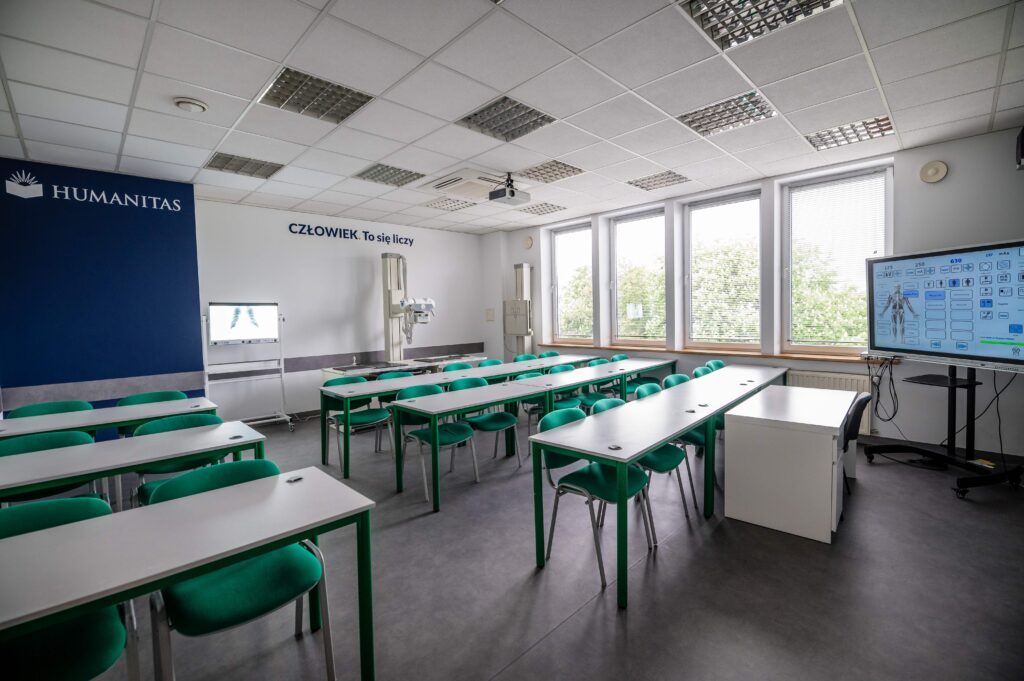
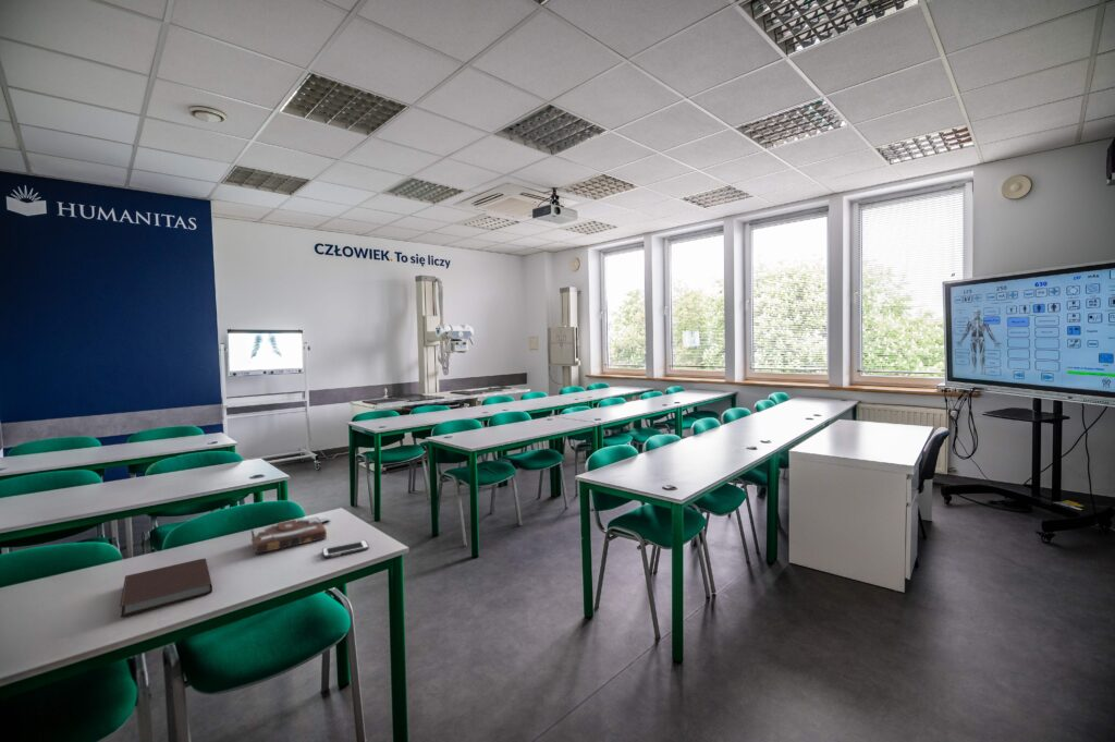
+ book [250,515,328,556]
+ notebook [119,558,213,618]
+ cell phone [321,539,370,559]
